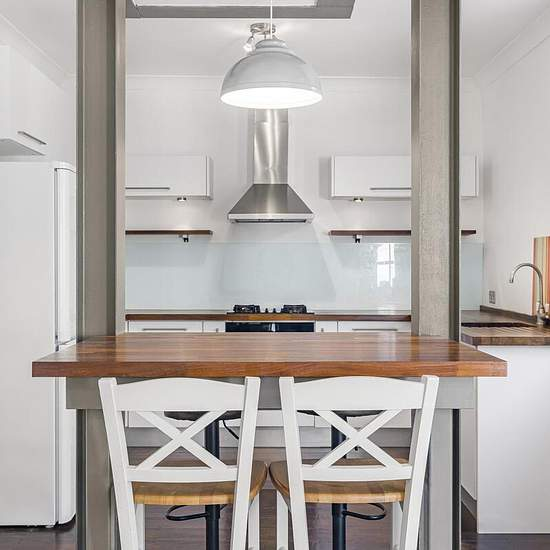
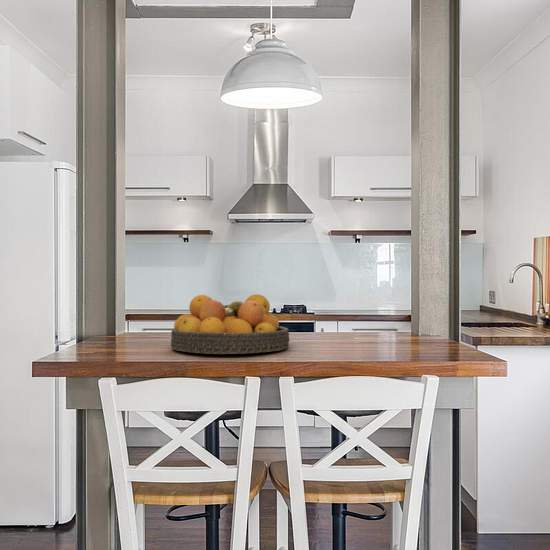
+ fruit bowl [170,293,290,355]
